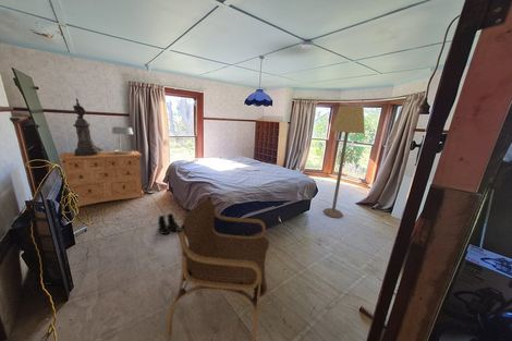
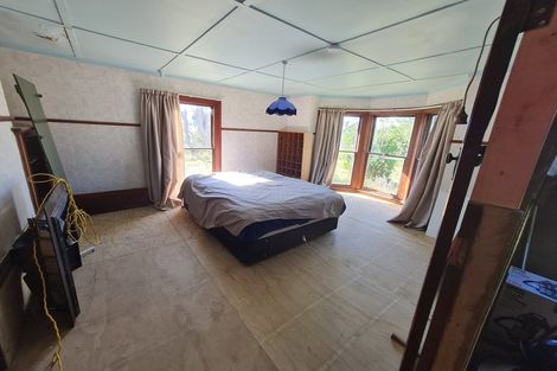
- armchair [166,194,270,341]
- boots [157,212,180,235]
- decorative urn [72,97,105,156]
- lamp [111,125,135,155]
- dresser [58,150,145,207]
- lamp [322,105,366,219]
